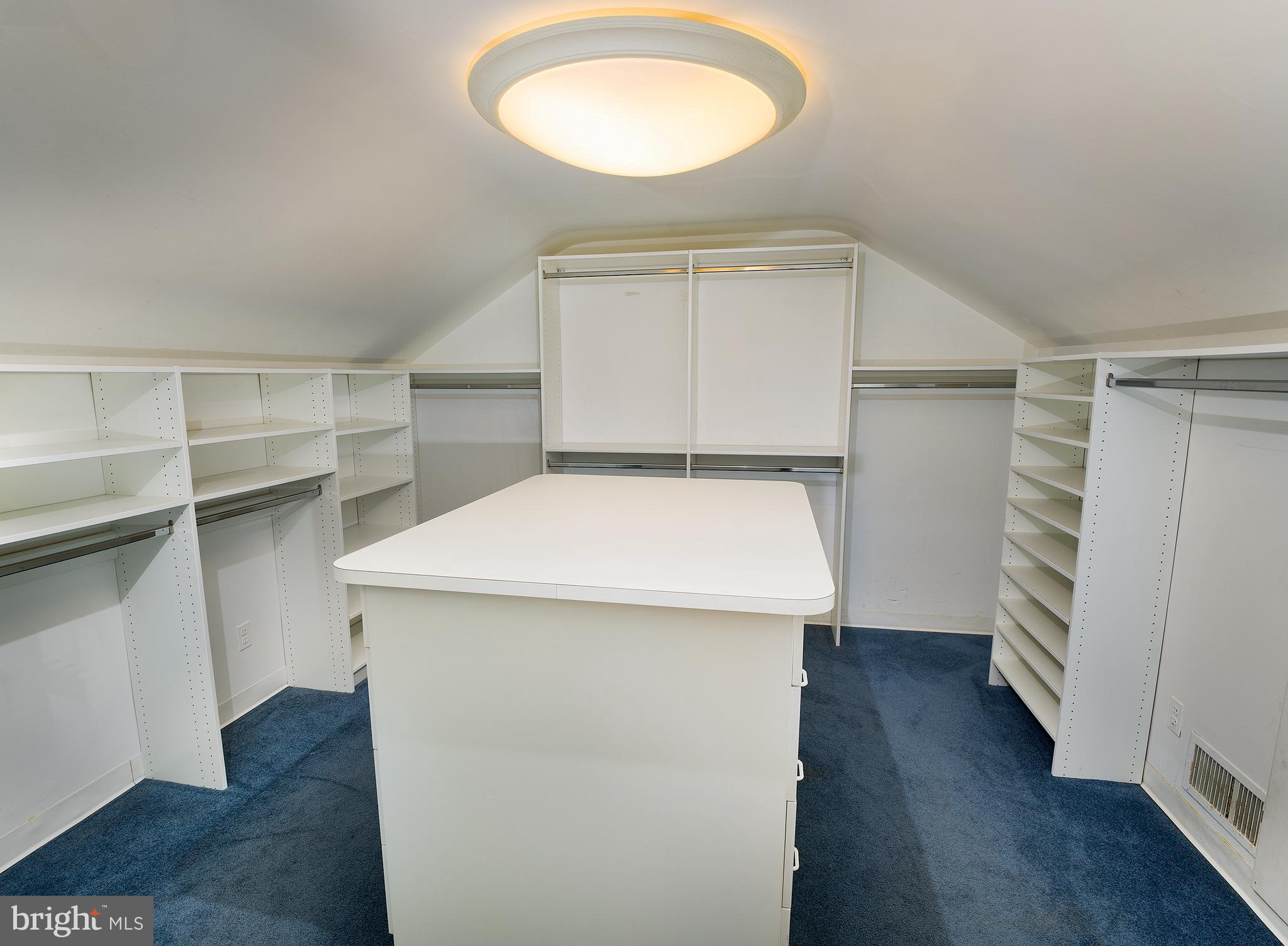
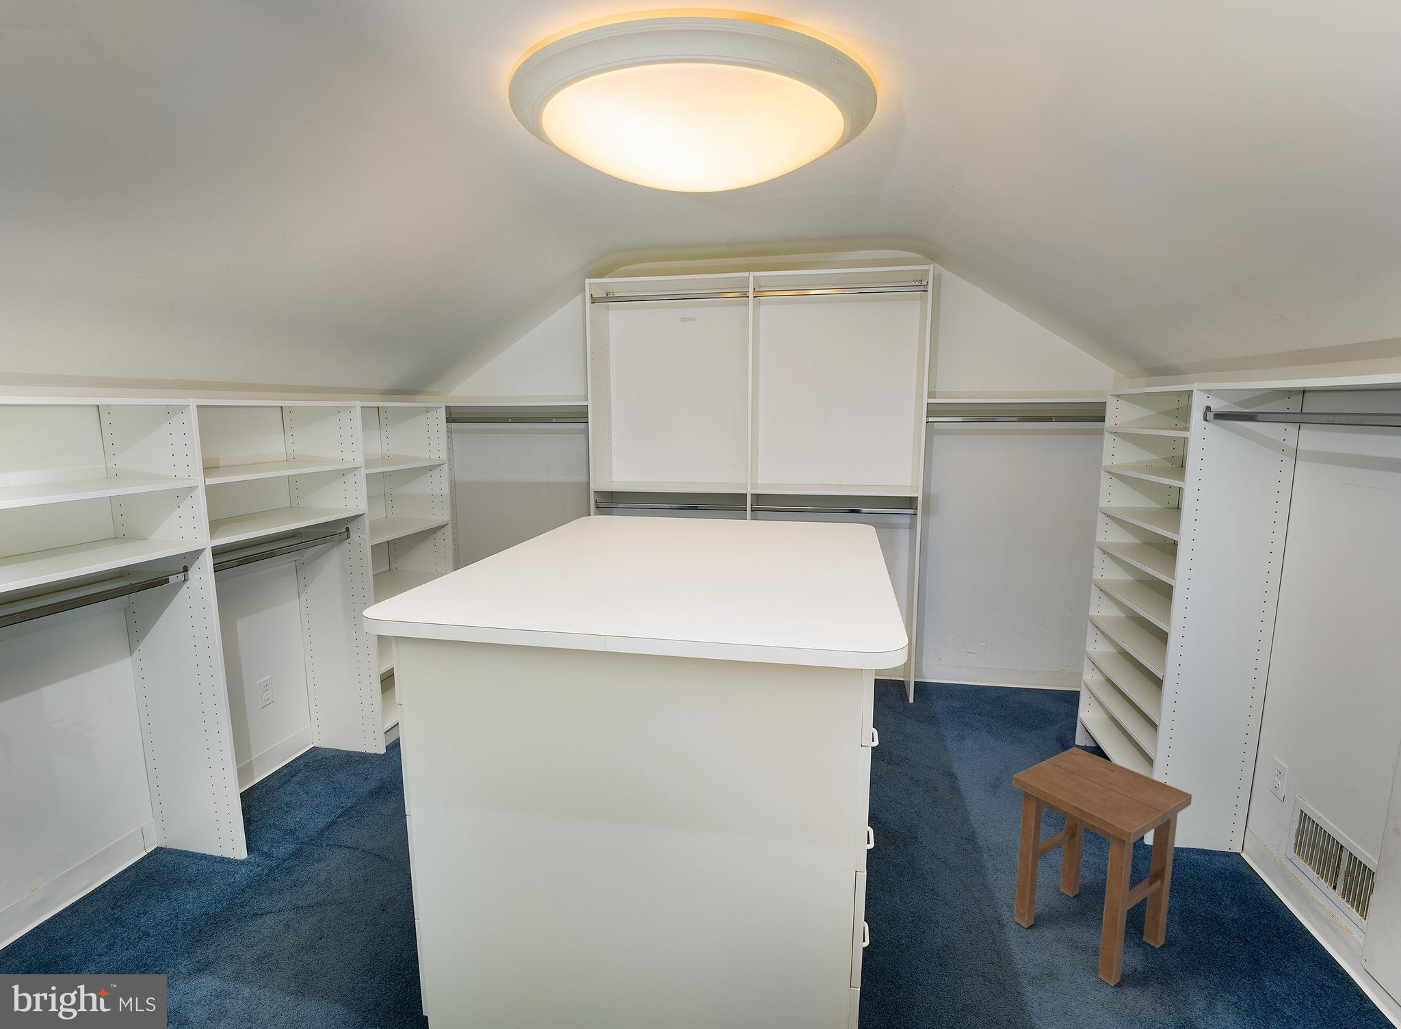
+ stool [1012,746,1192,988]
